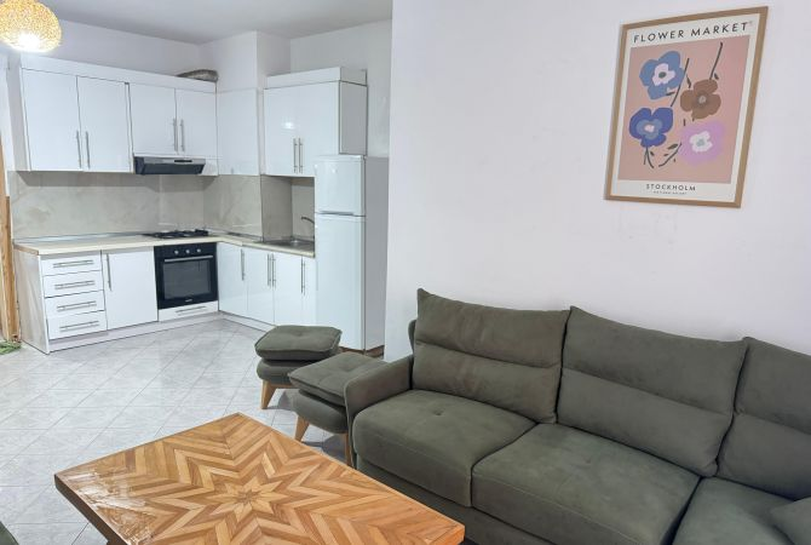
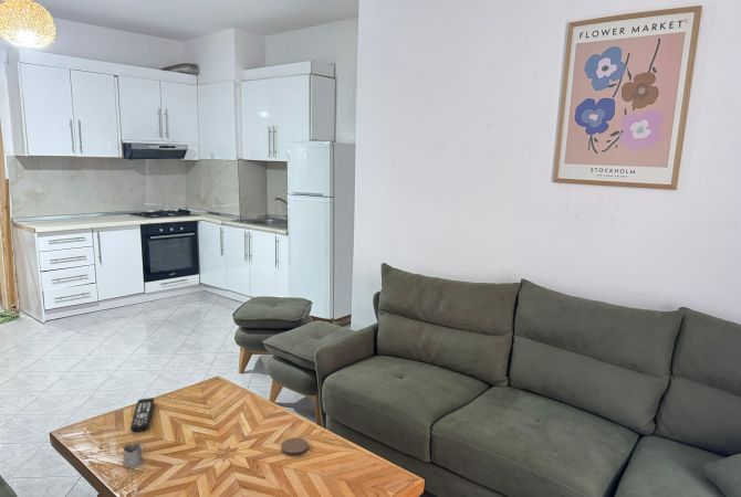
+ tea glass holder [122,442,146,468]
+ remote control [129,396,155,433]
+ coaster [280,437,310,457]
